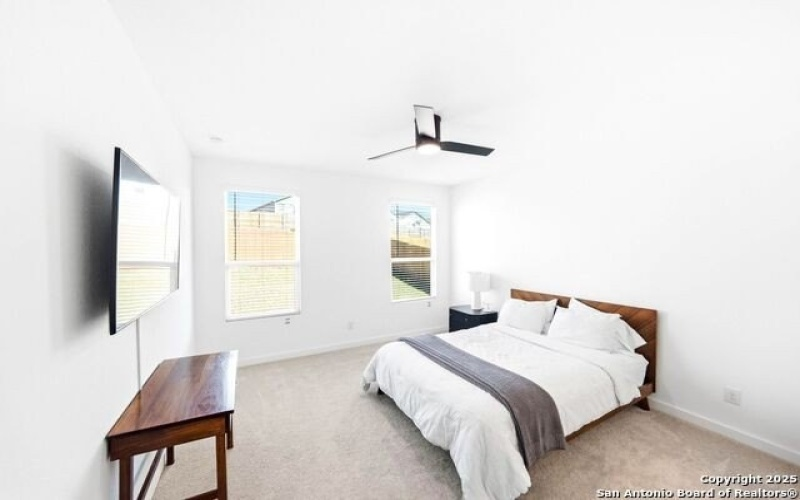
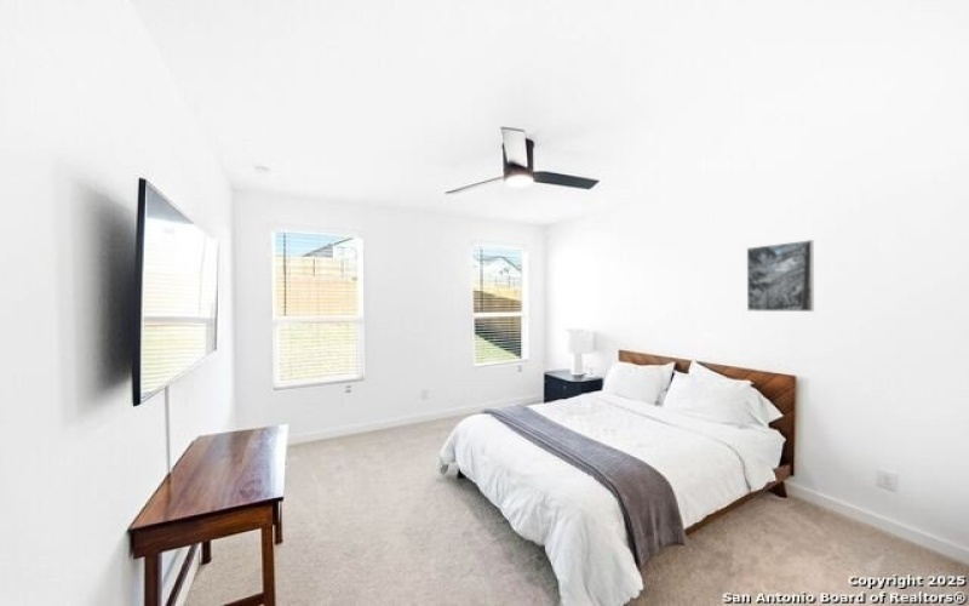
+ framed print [746,239,815,313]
